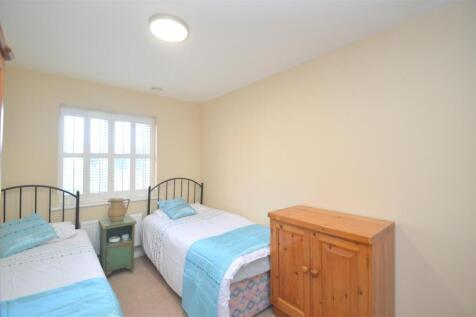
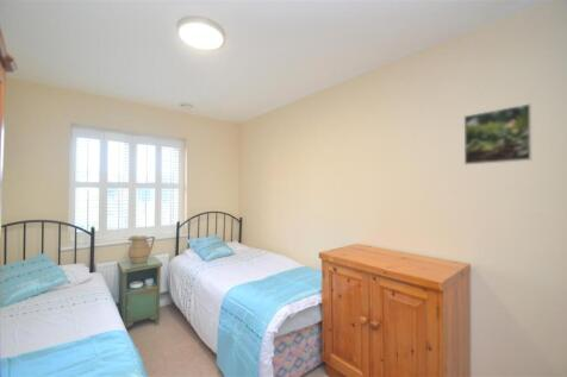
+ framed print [463,102,532,166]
